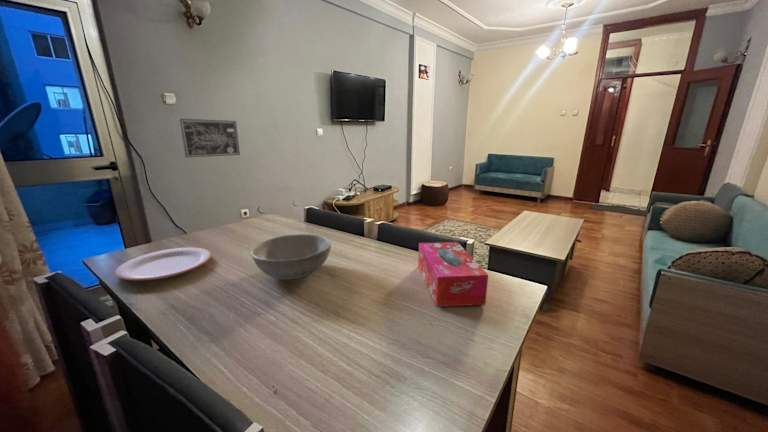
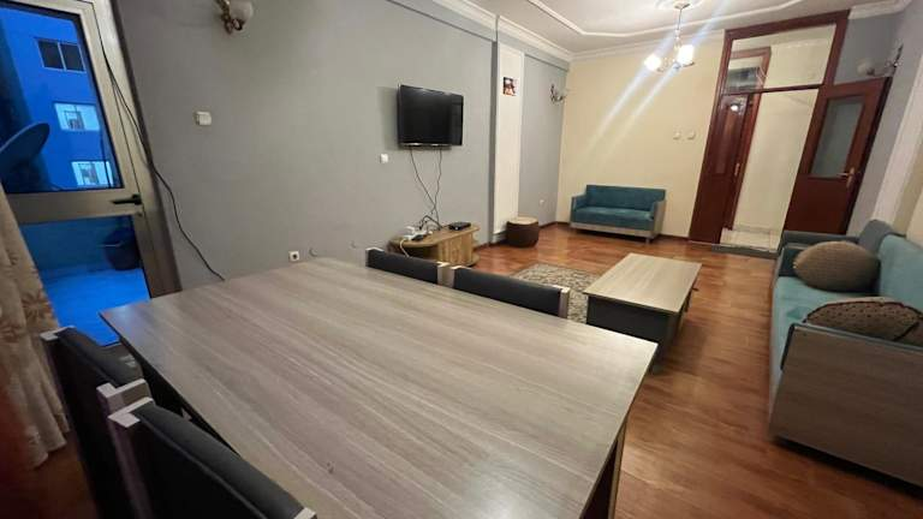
- plate [114,246,212,281]
- bowl [250,233,332,281]
- tissue box [417,241,489,308]
- wall art [178,118,241,158]
